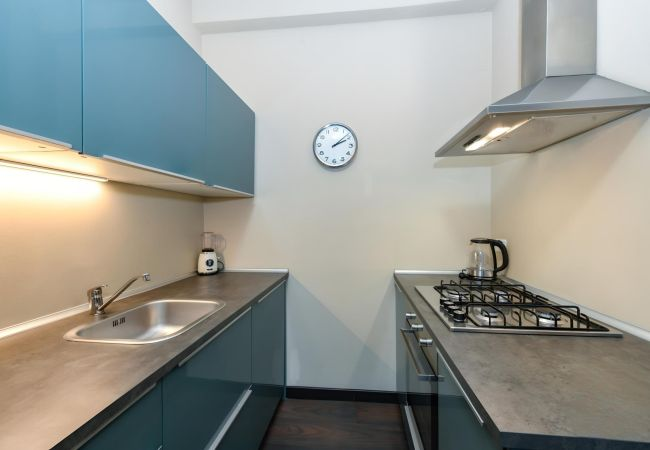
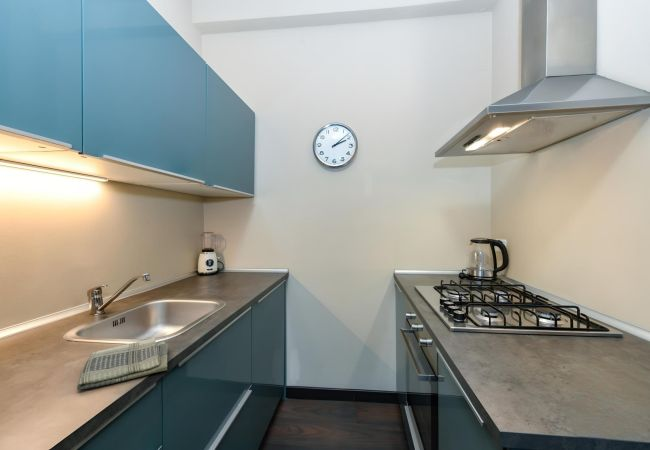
+ dish towel [76,337,169,391]
